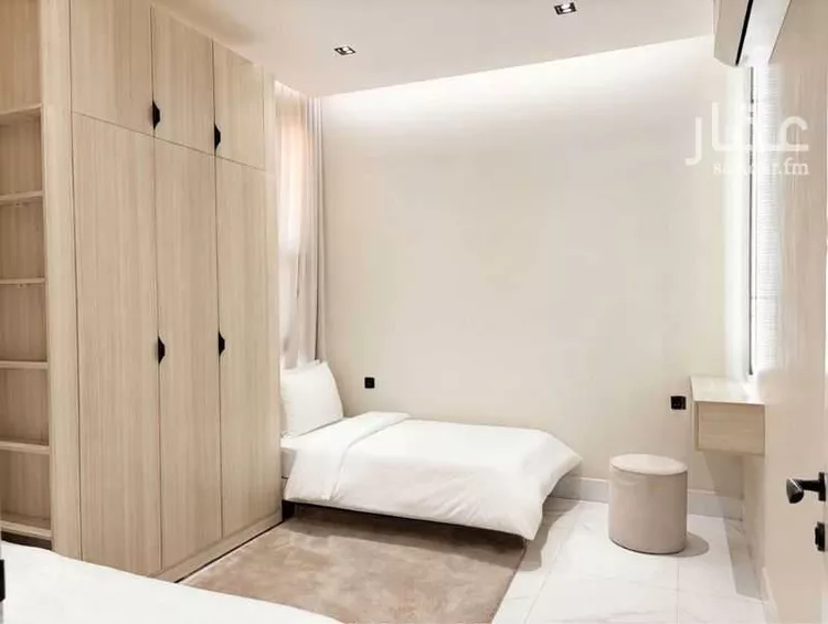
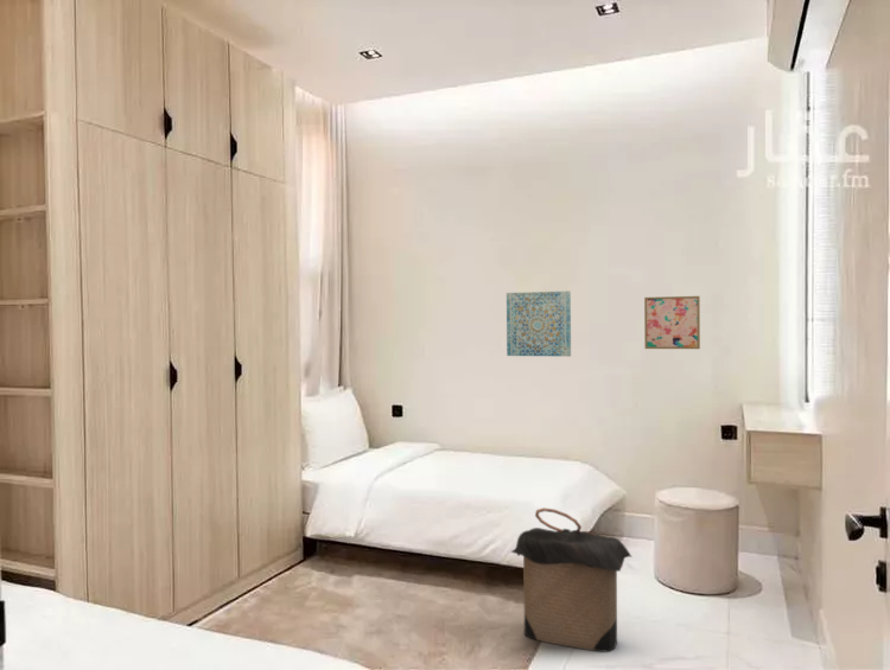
+ laundry hamper [510,506,632,653]
+ wall art [643,295,701,350]
+ wall art [506,289,572,358]
